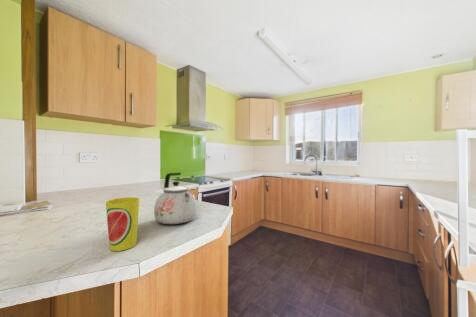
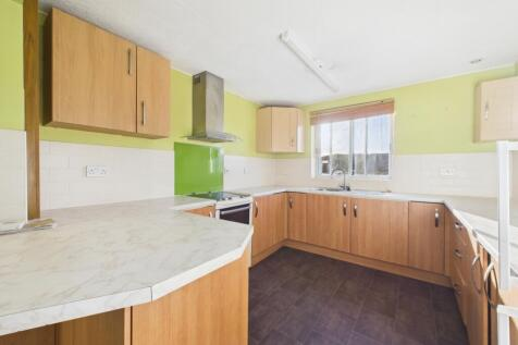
- cup [105,196,140,252]
- kettle [153,172,198,225]
